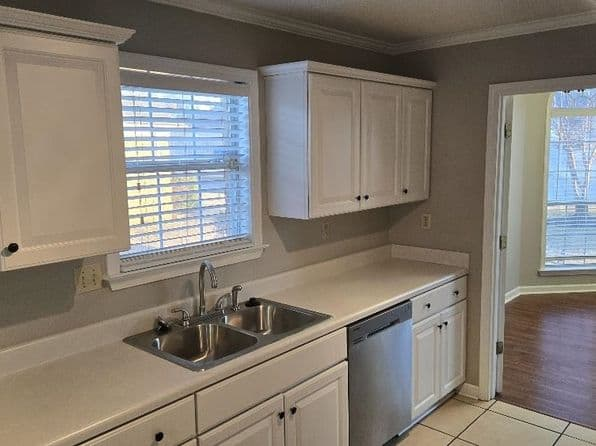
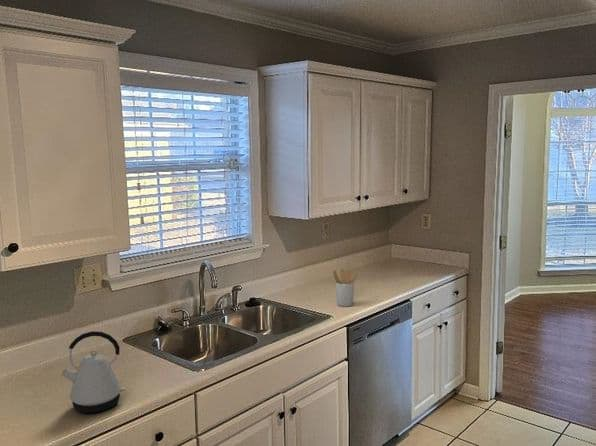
+ utensil holder [332,268,359,307]
+ kettle [60,330,127,414]
